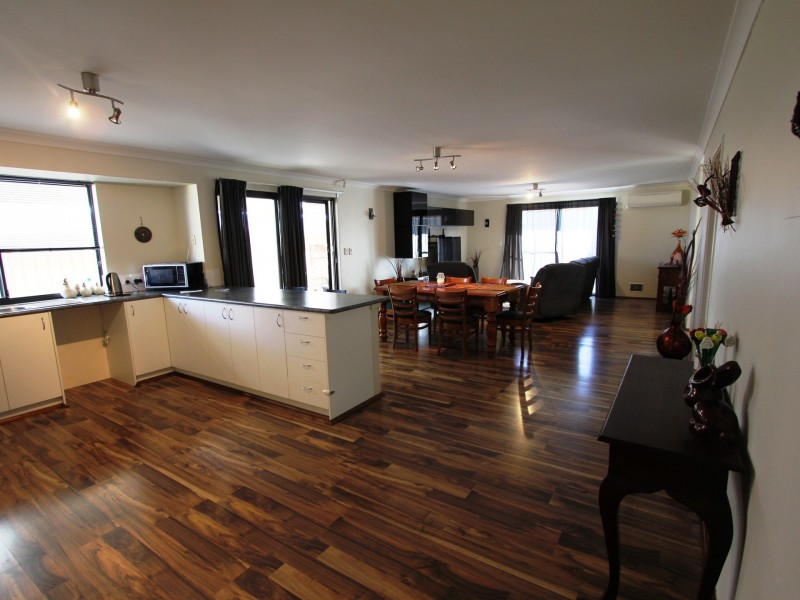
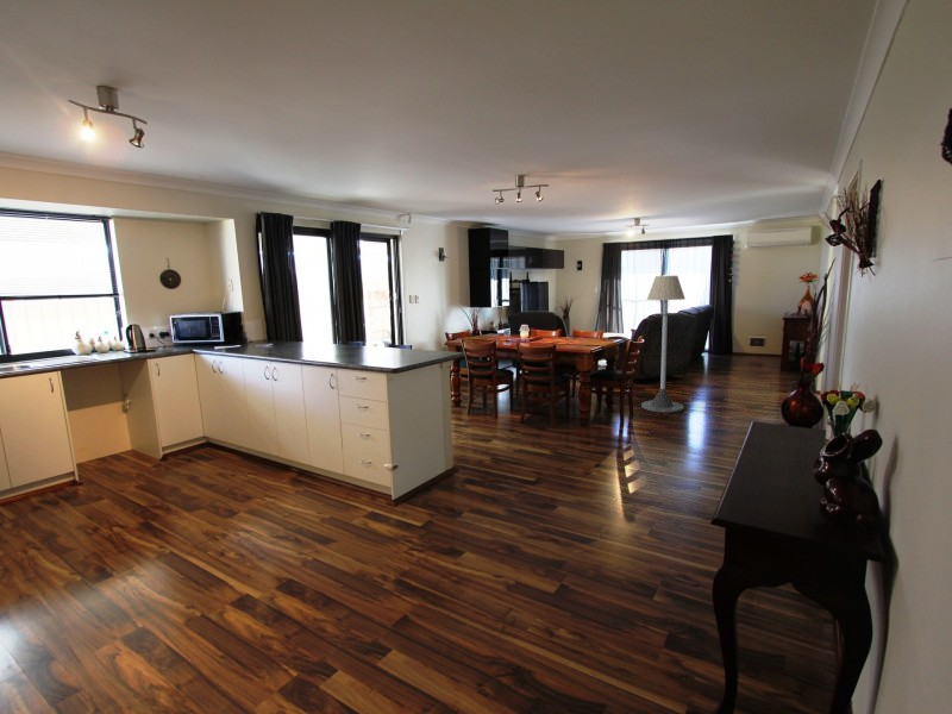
+ floor lamp [640,275,687,414]
